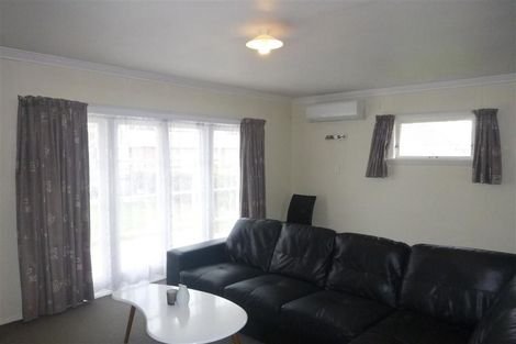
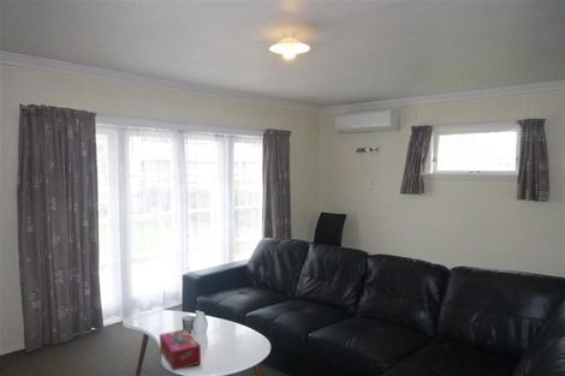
+ tissue box [159,328,202,371]
